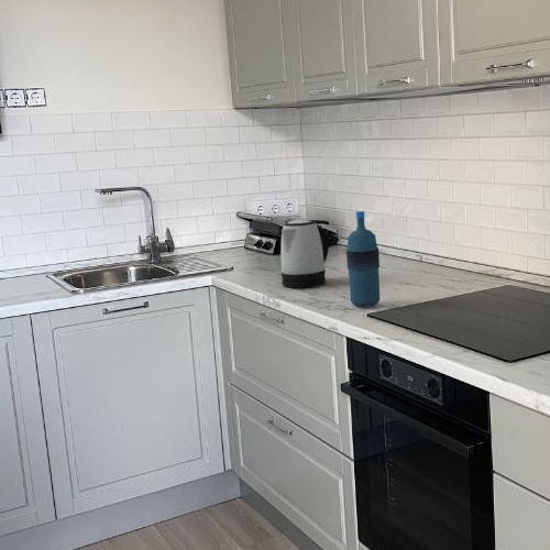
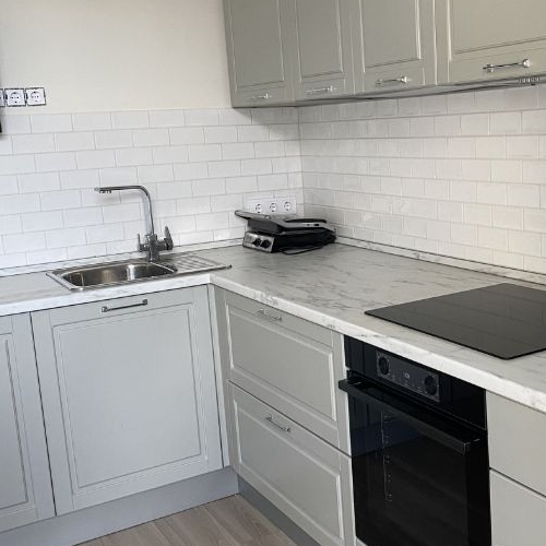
- kettle [279,219,330,288]
- water bottle [345,210,381,308]
